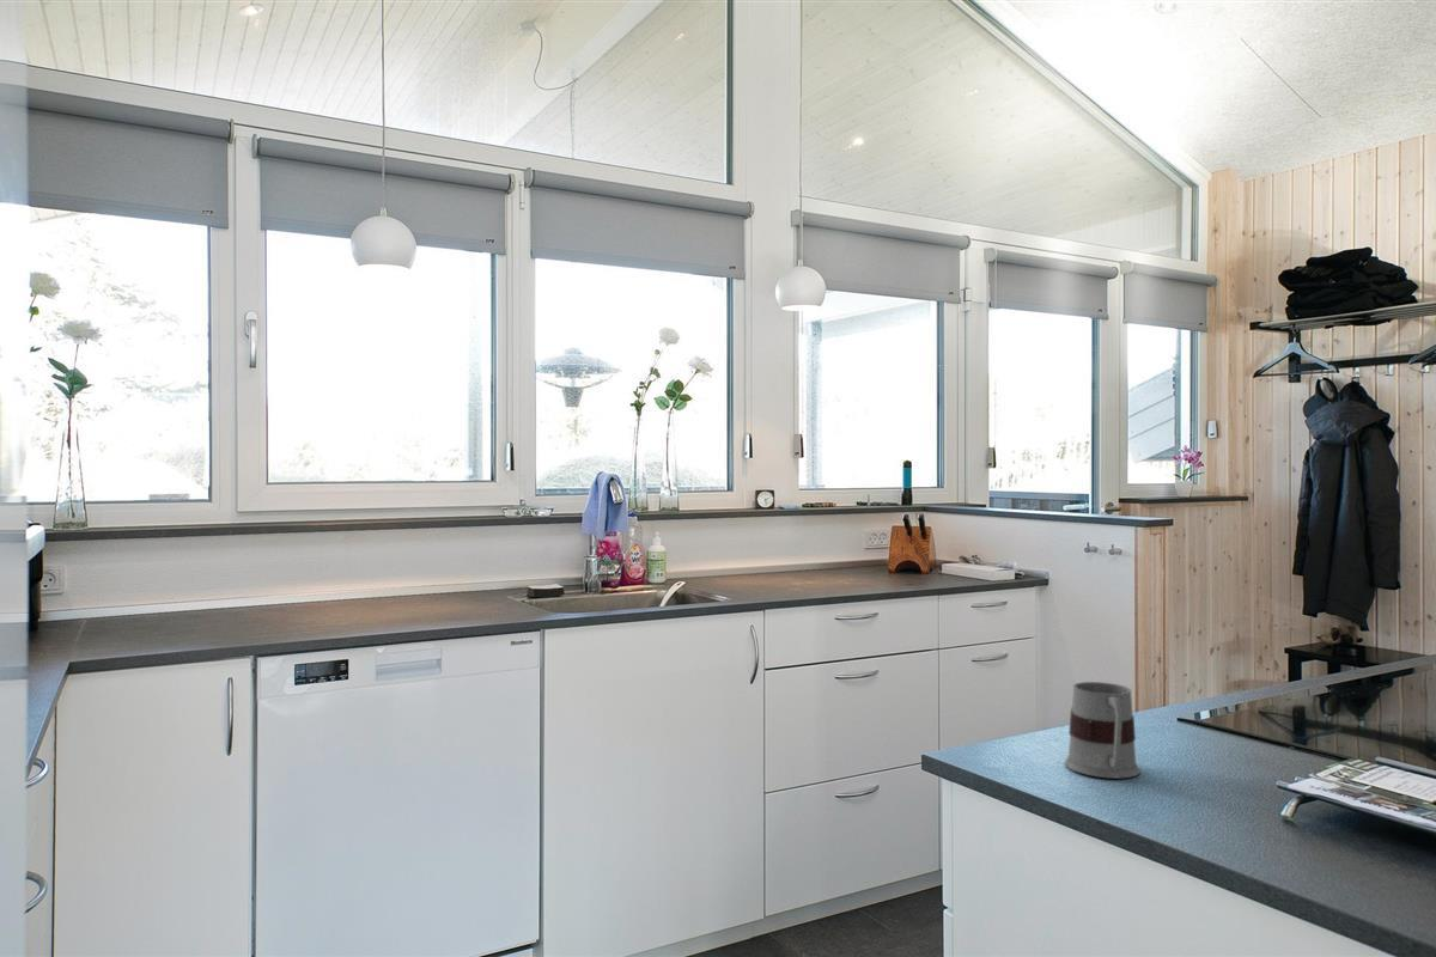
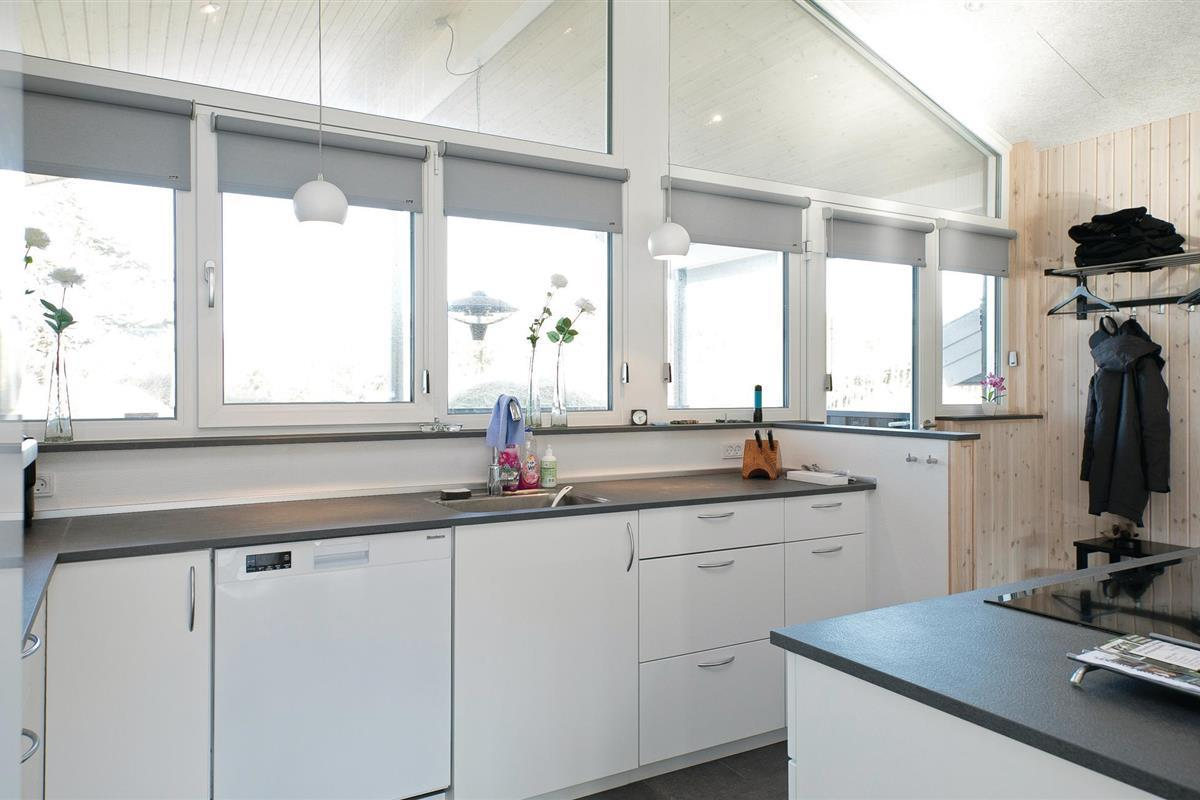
- mug [1064,681,1142,780]
